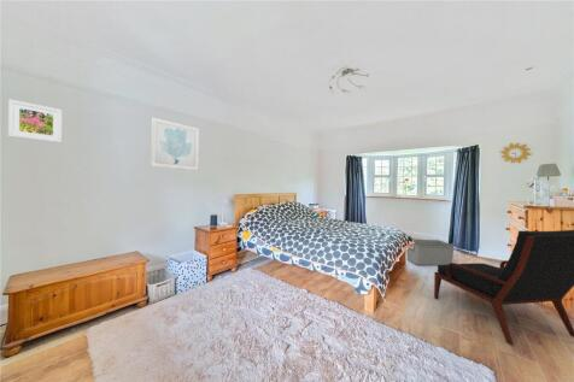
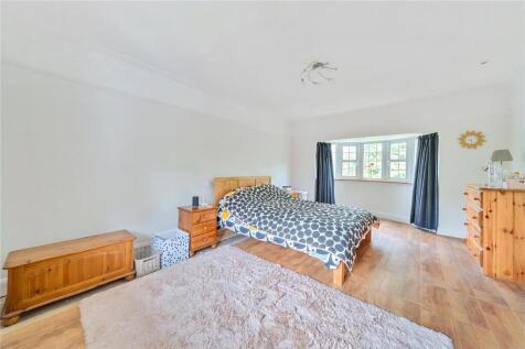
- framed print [7,99,63,143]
- armchair [433,229,574,346]
- wall art [150,117,200,171]
- storage bin [405,239,456,266]
